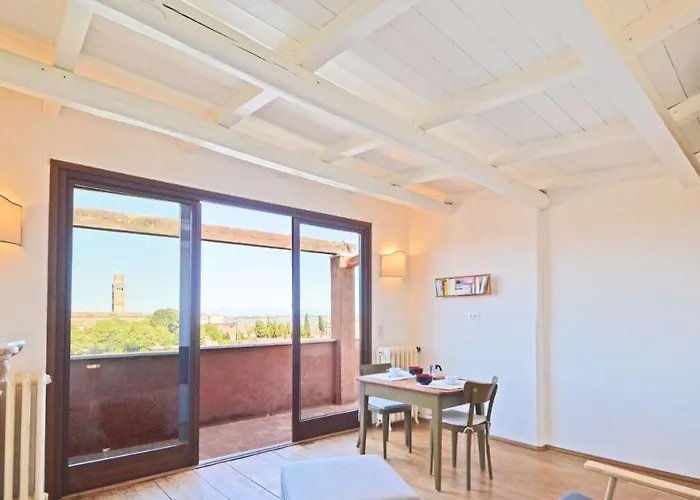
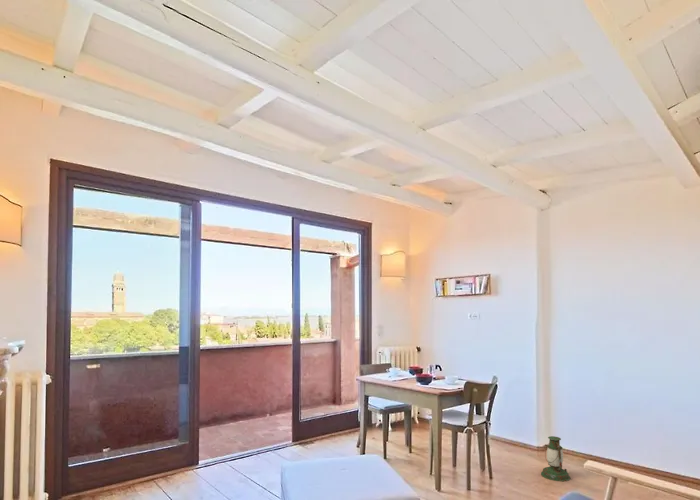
+ lantern [540,435,571,482]
